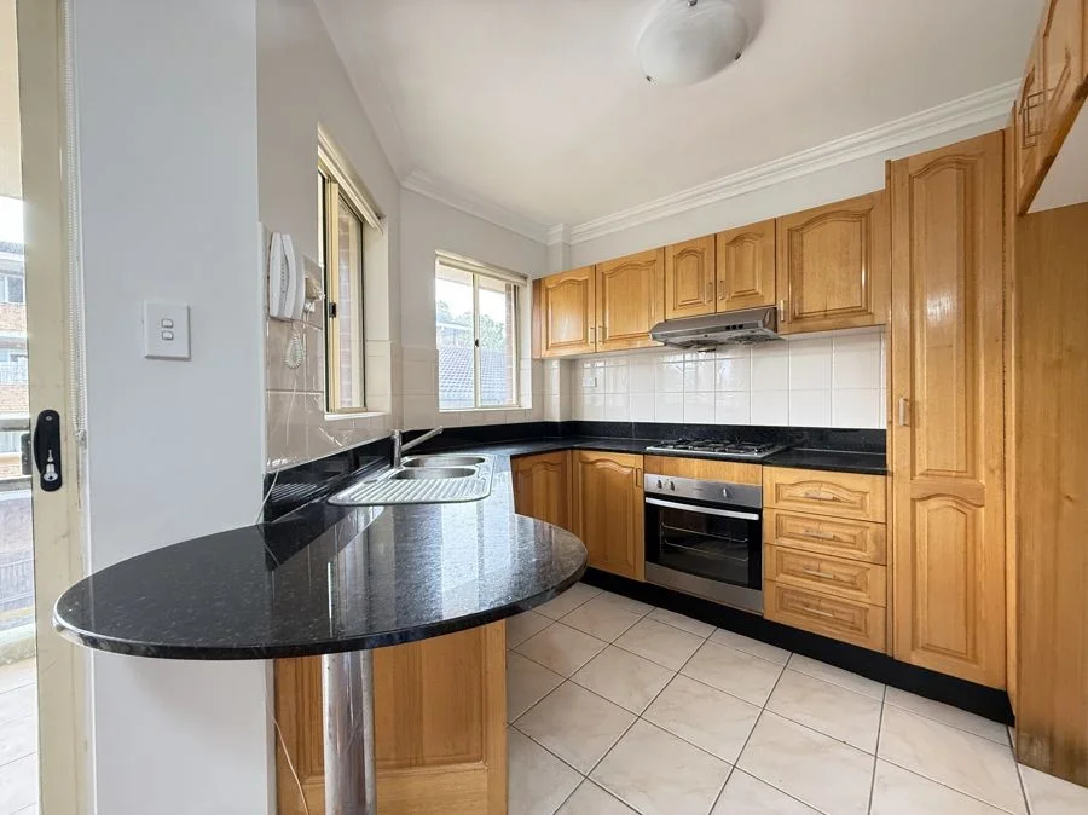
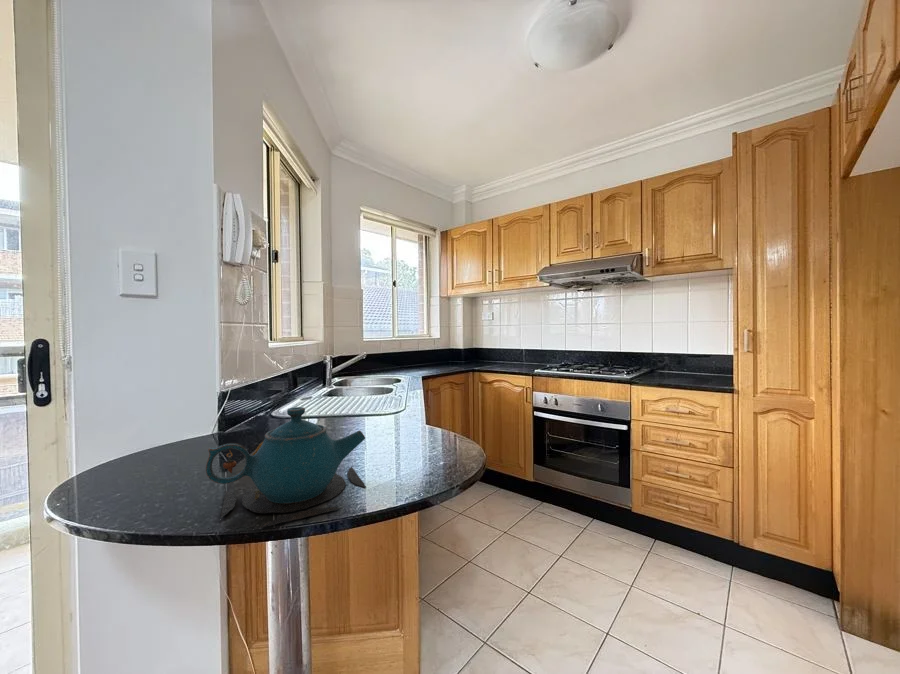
+ teapot [205,406,368,530]
